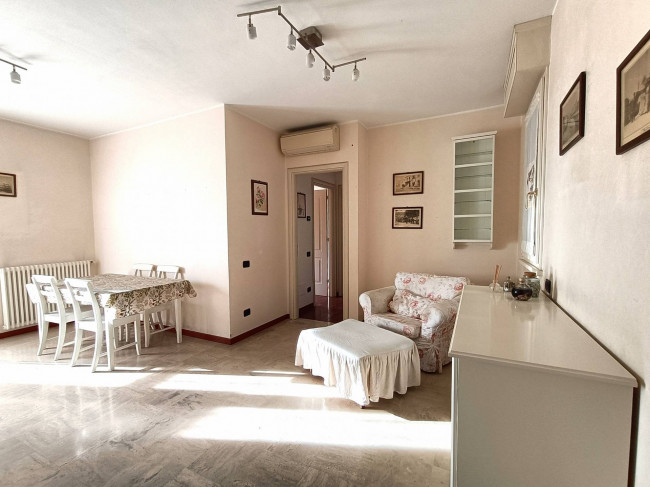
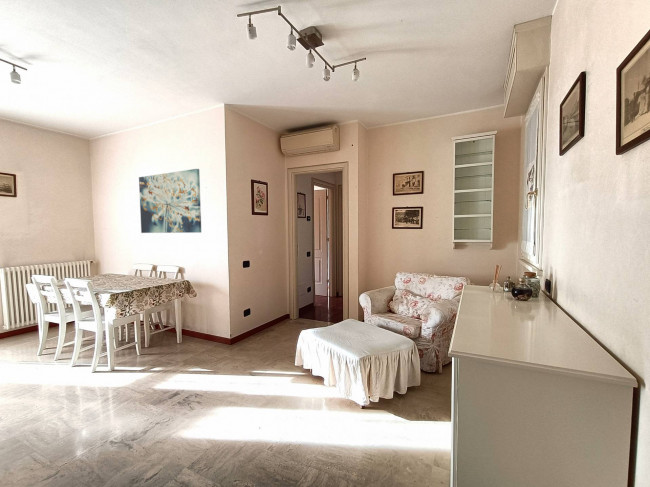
+ wall art [138,168,202,234]
